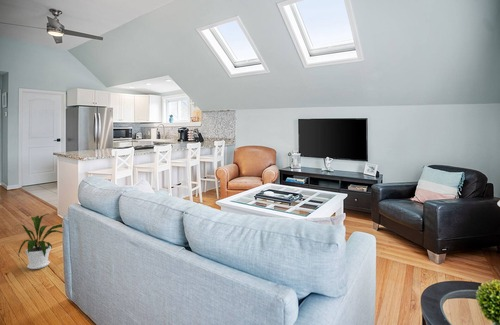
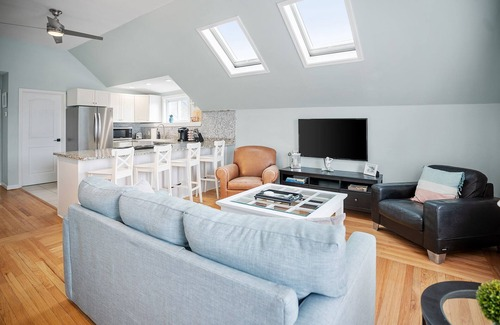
- house plant [16,213,63,270]
